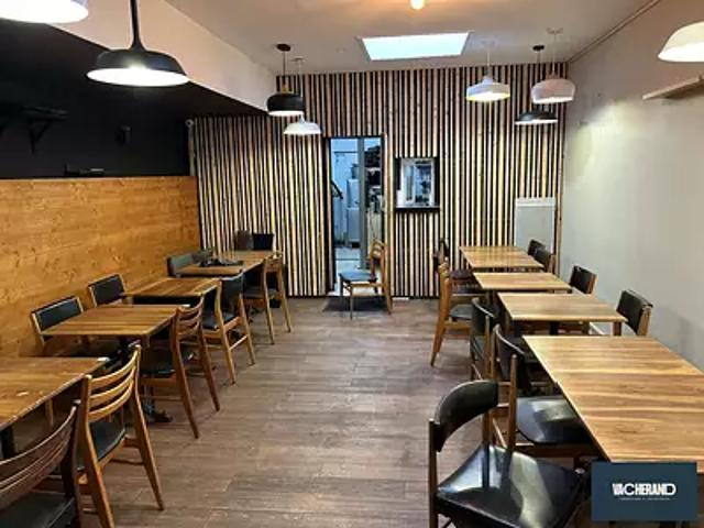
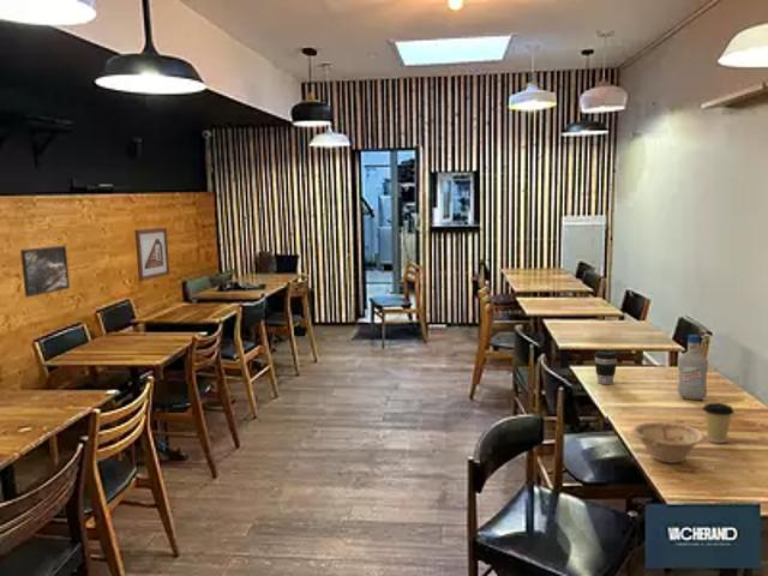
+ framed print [19,245,71,298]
+ bottle [677,334,709,401]
+ picture frame [133,227,170,282]
+ dish [631,421,706,464]
+ coffee cup [702,402,736,444]
+ coffee cup [593,349,619,385]
